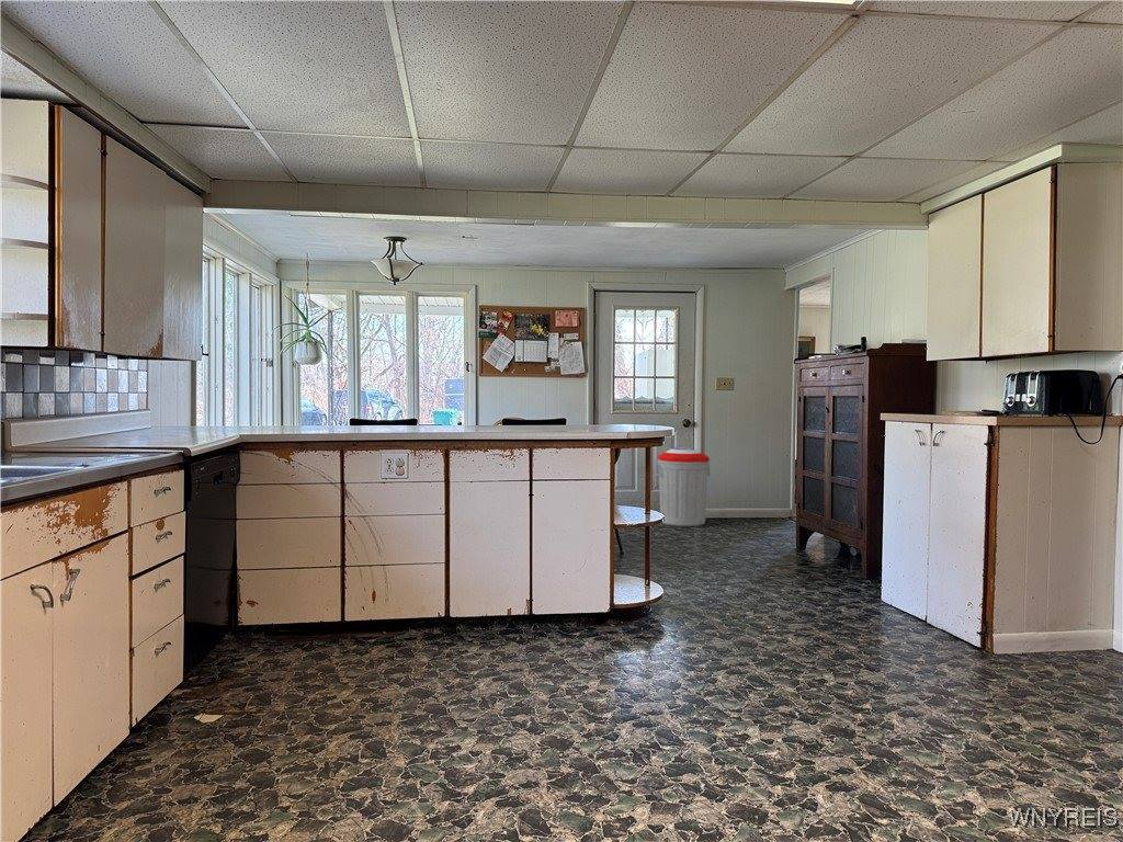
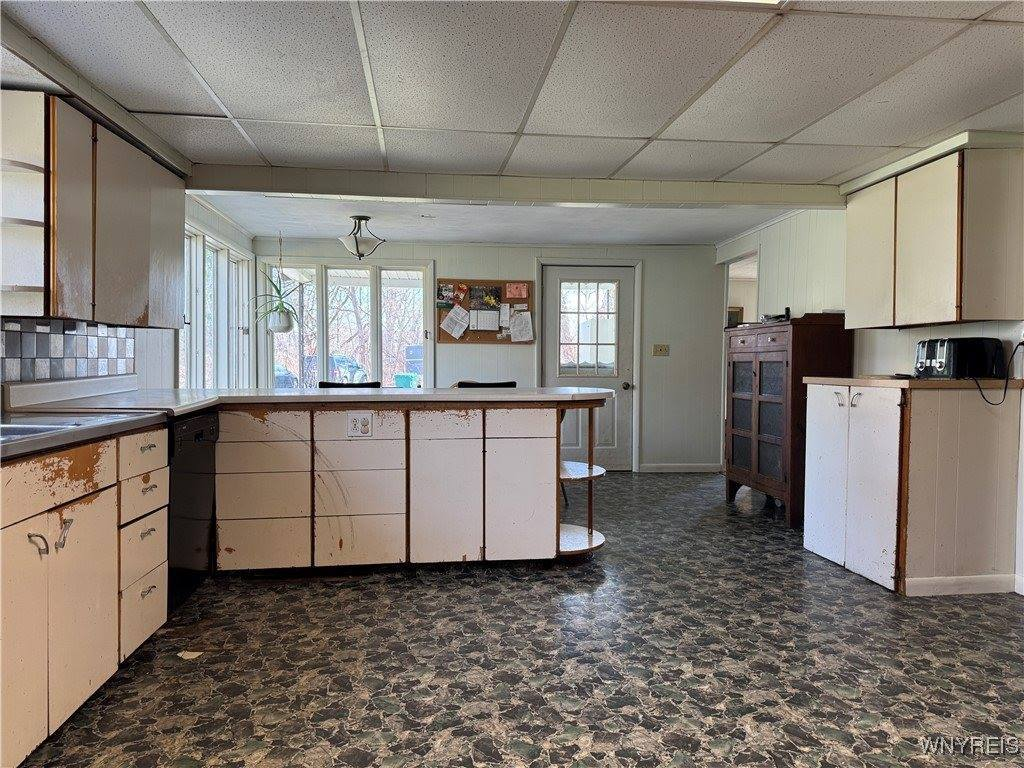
- trash can [655,446,712,527]
